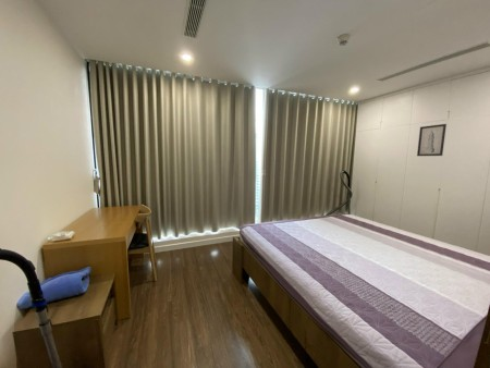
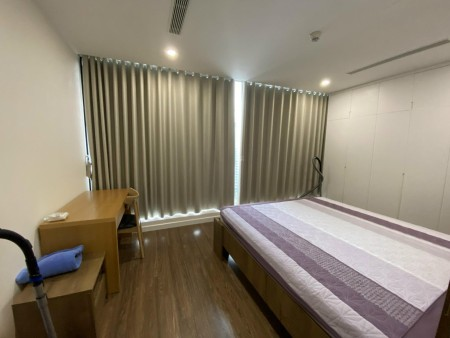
- wall art [416,123,448,157]
